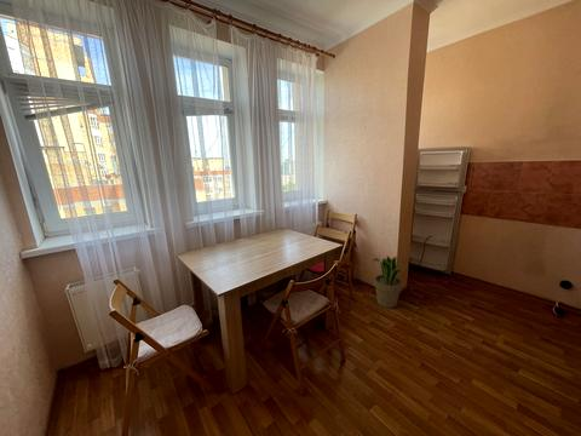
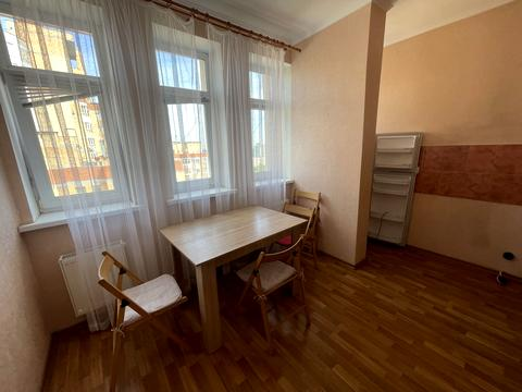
- potted plant [372,254,405,309]
